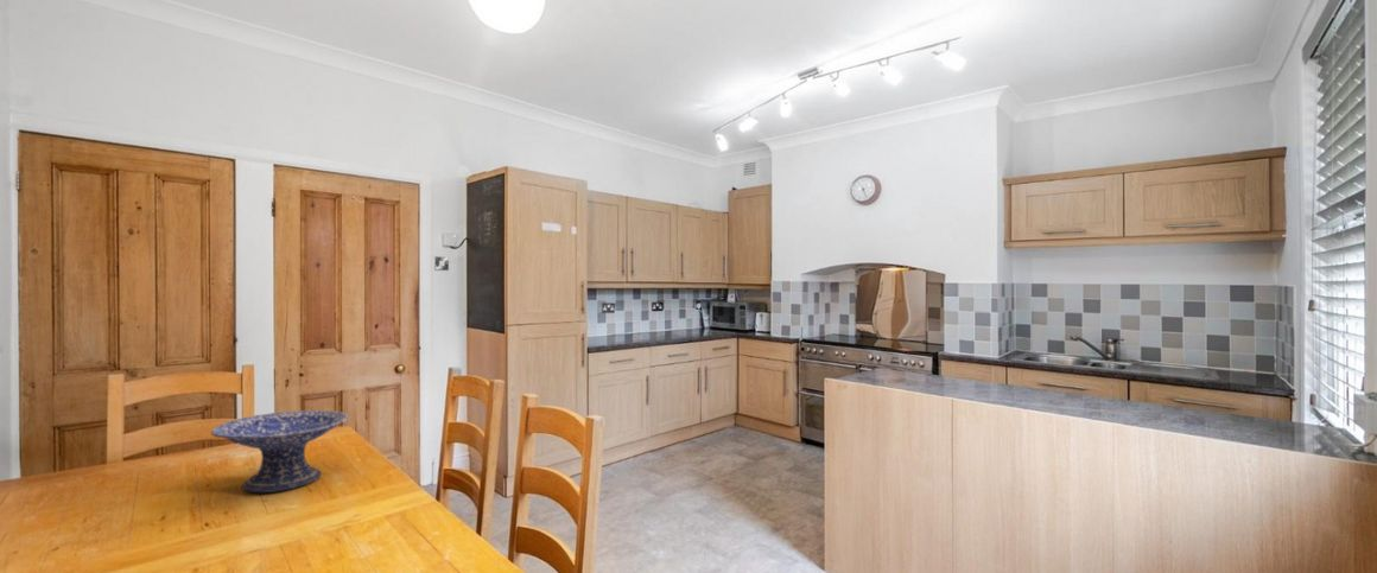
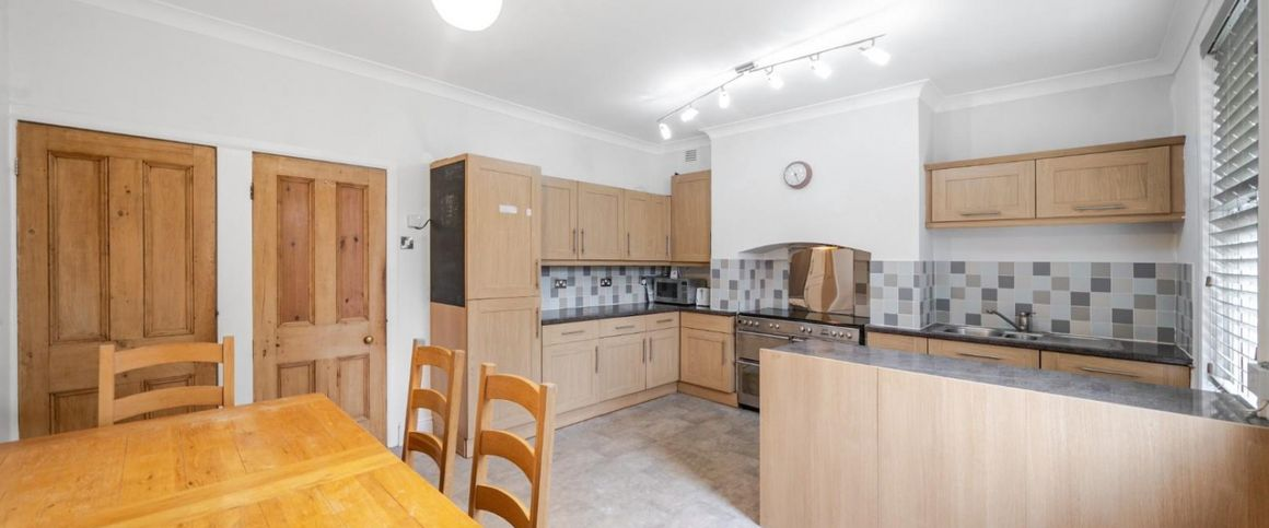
- decorative bowl [210,409,350,494]
